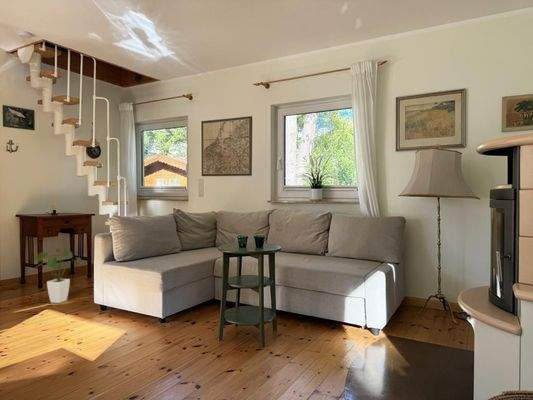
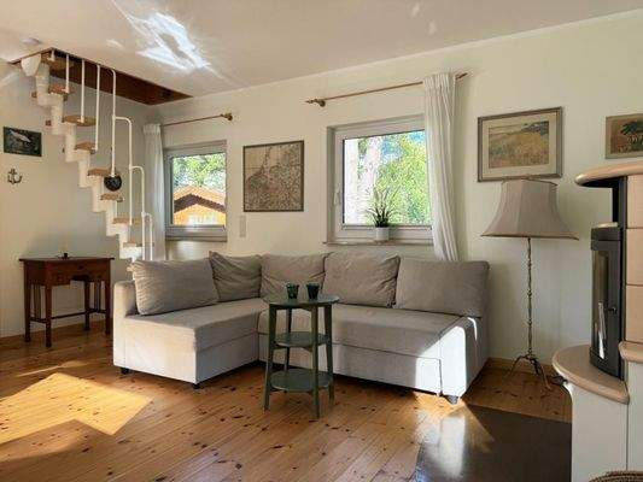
- house plant [33,246,84,304]
